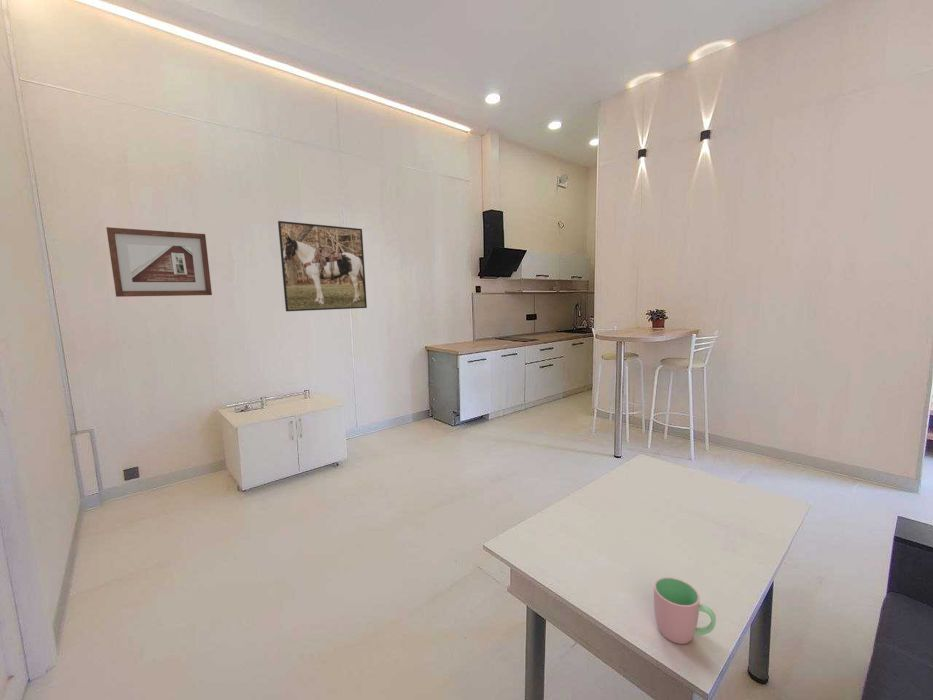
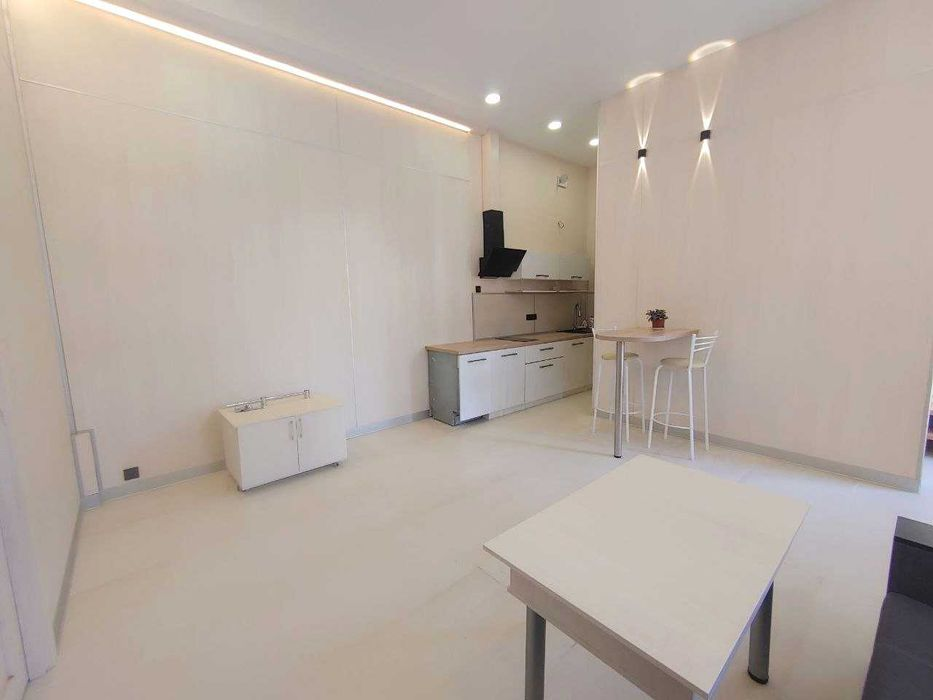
- picture frame [106,226,213,298]
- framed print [277,220,368,312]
- cup [653,576,717,645]
